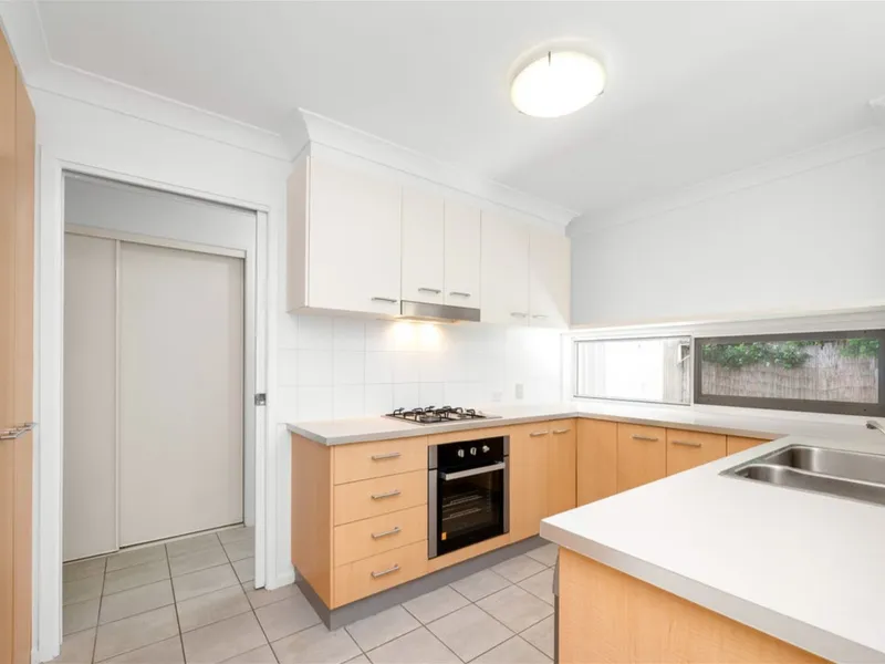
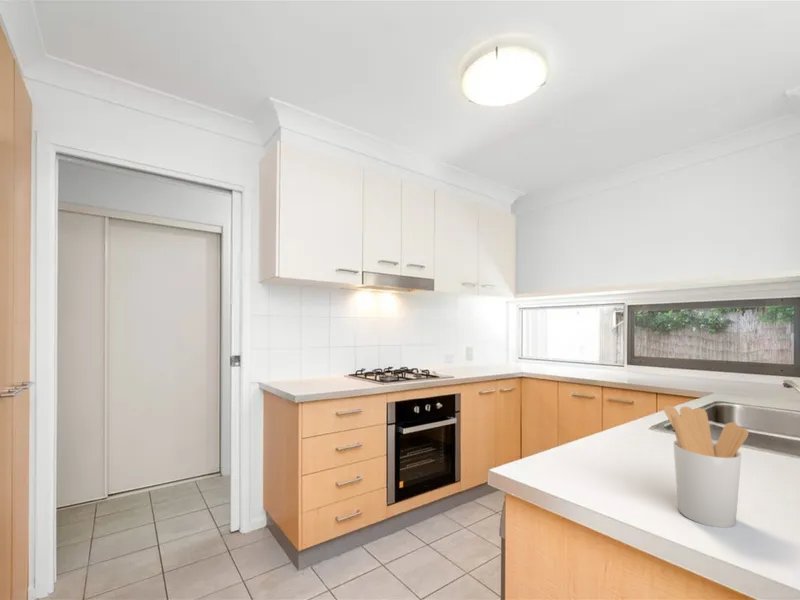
+ utensil holder [663,404,749,529]
